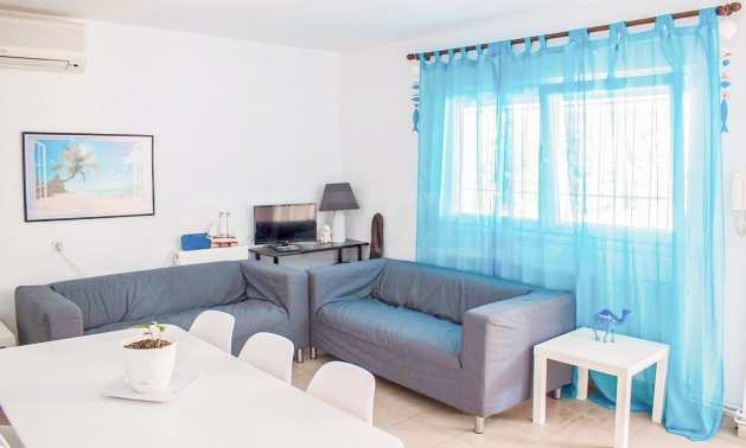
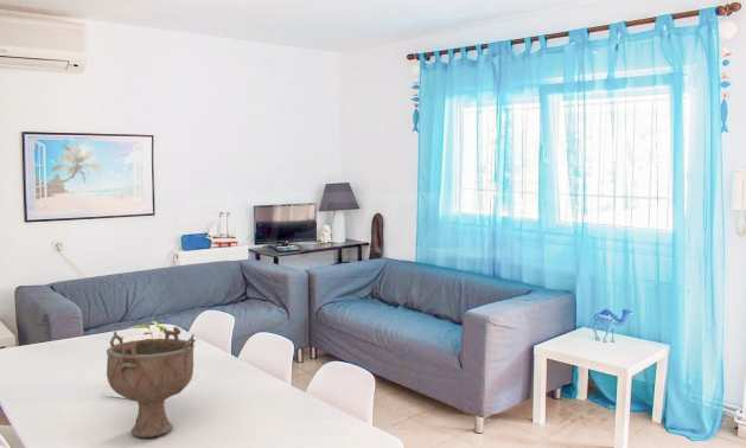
+ decorative bowl [106,326,197,439]
